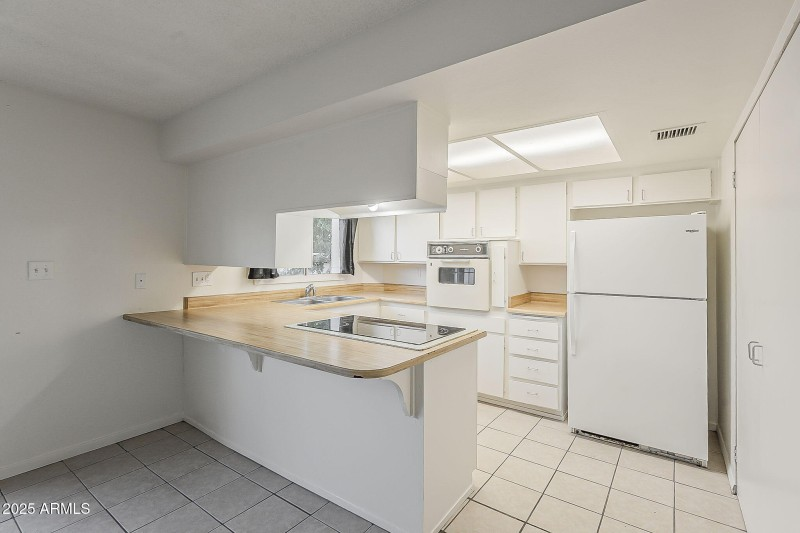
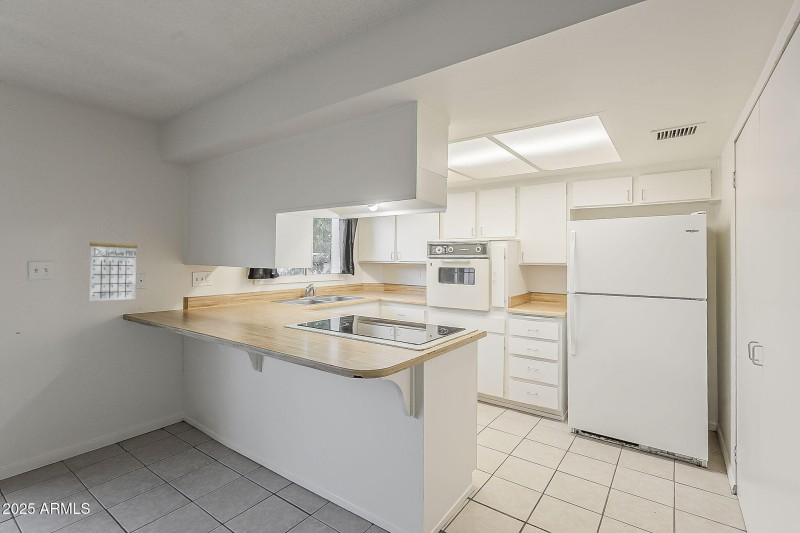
+ calendar [88,230,138,302]
